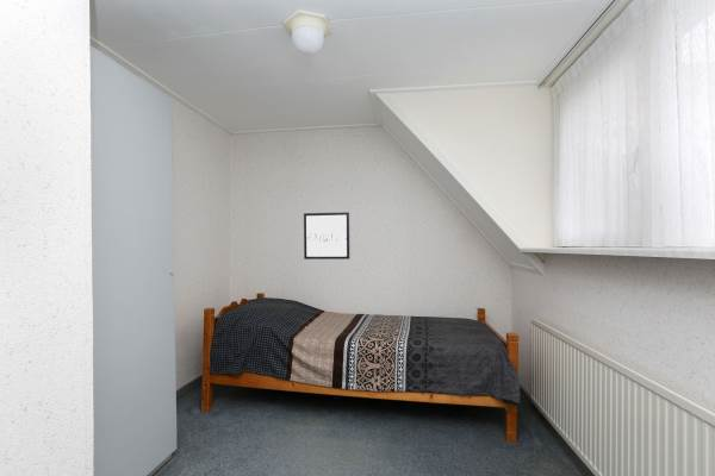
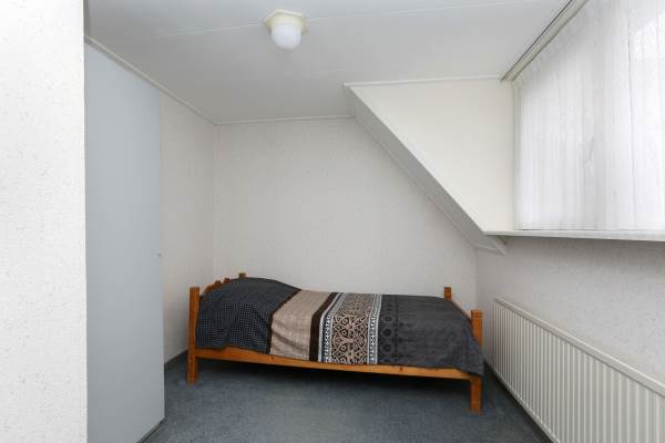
- wall art [303,211,350,261]
